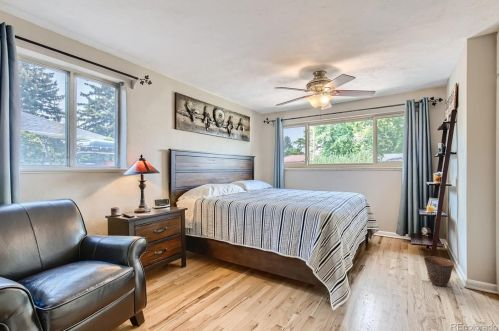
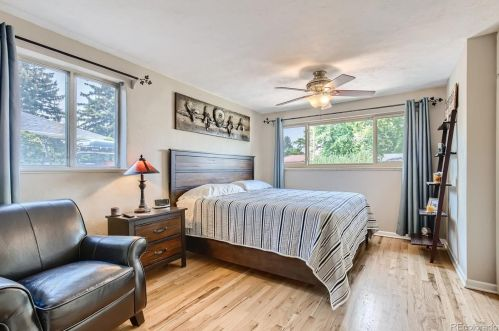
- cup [423,256,455,288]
